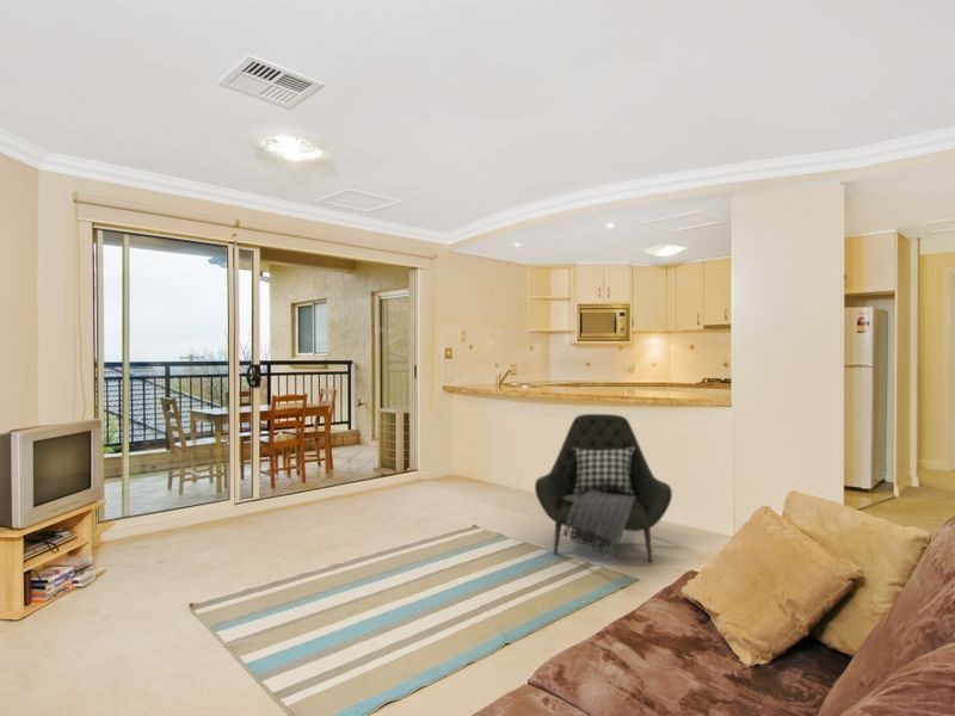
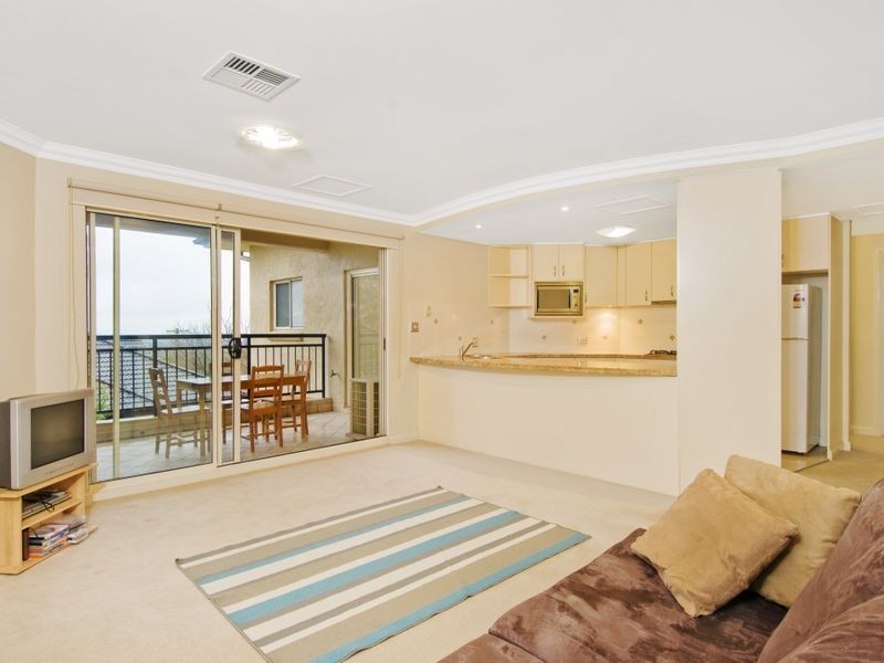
- armchair [534,413,673,563]
